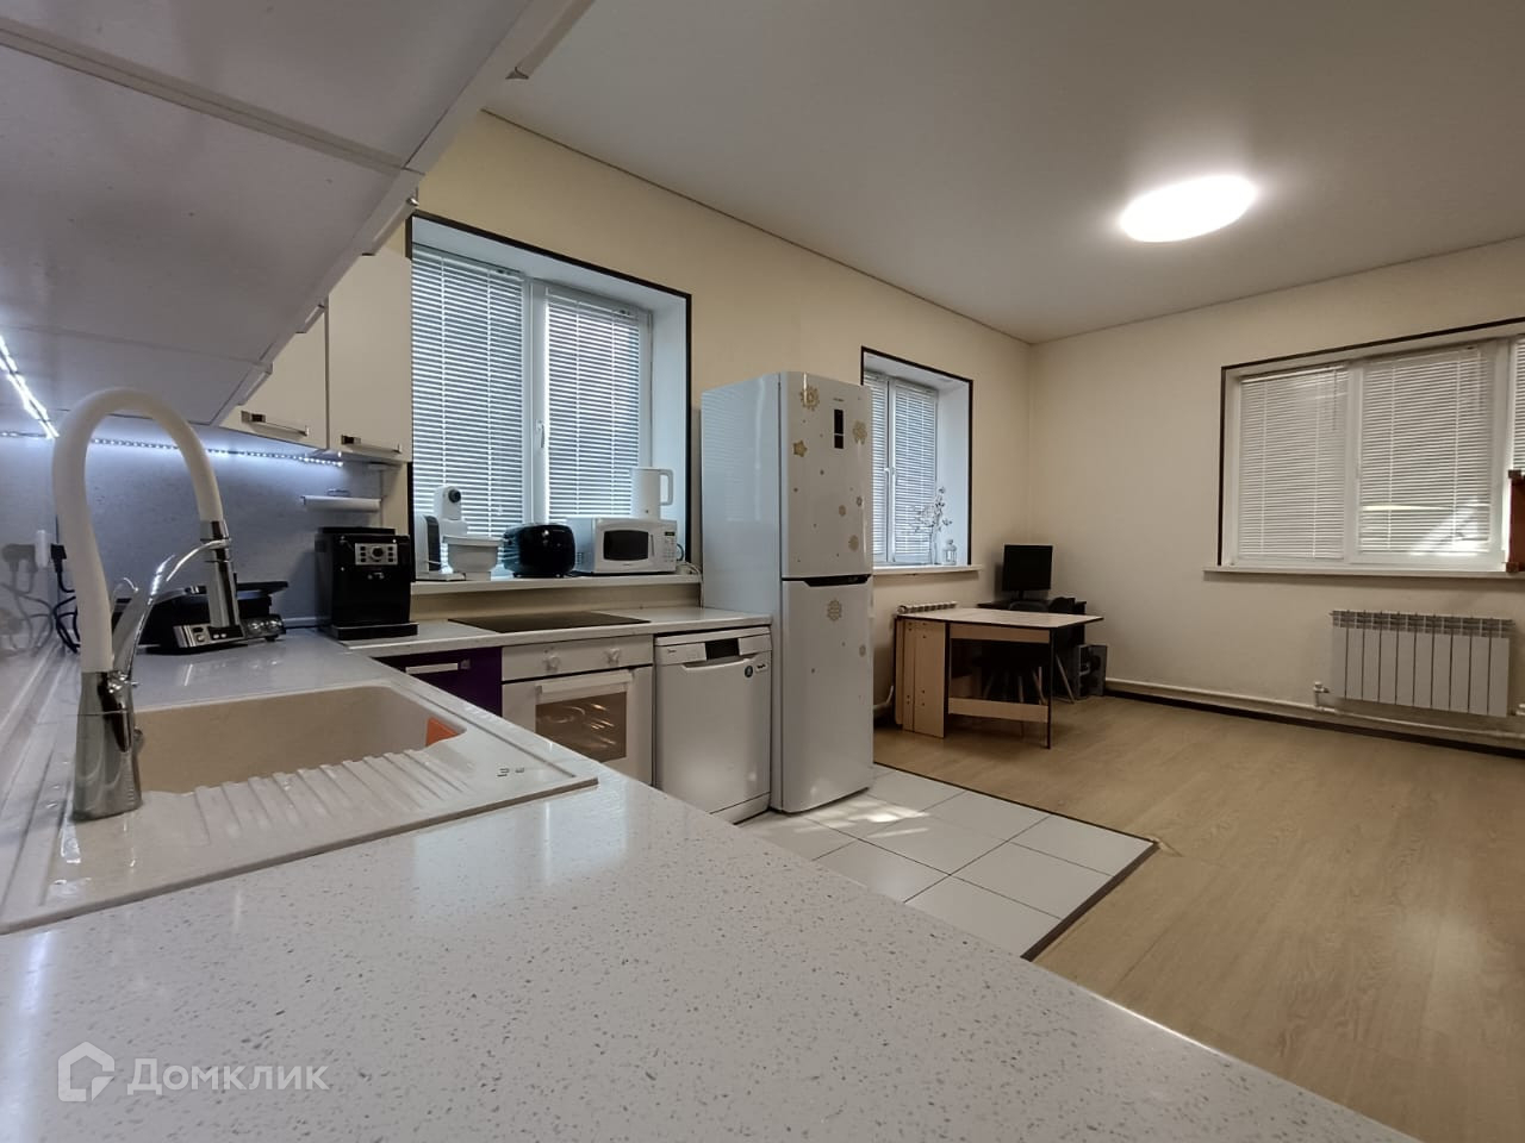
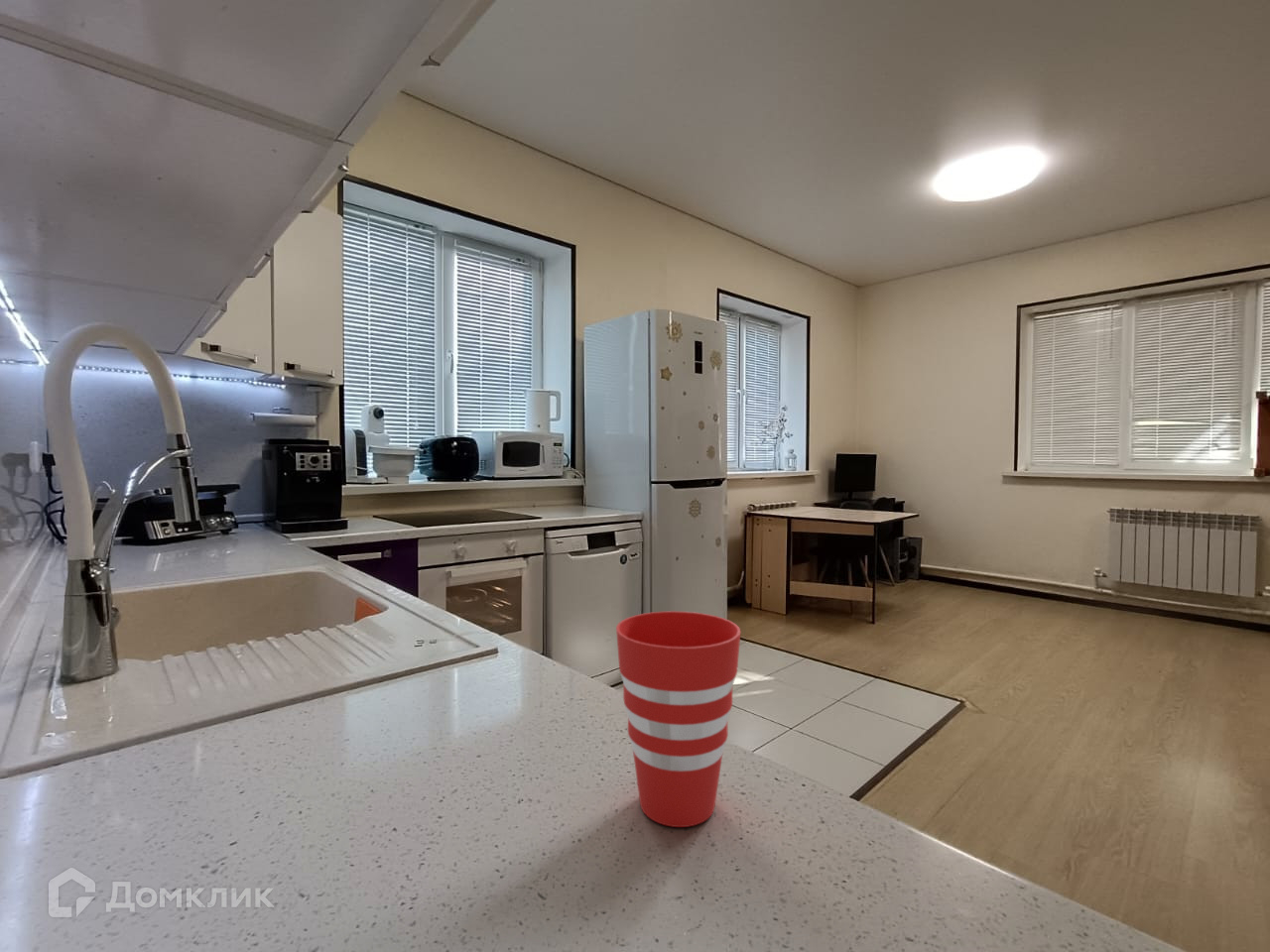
+ cup [615,610,741,828]
